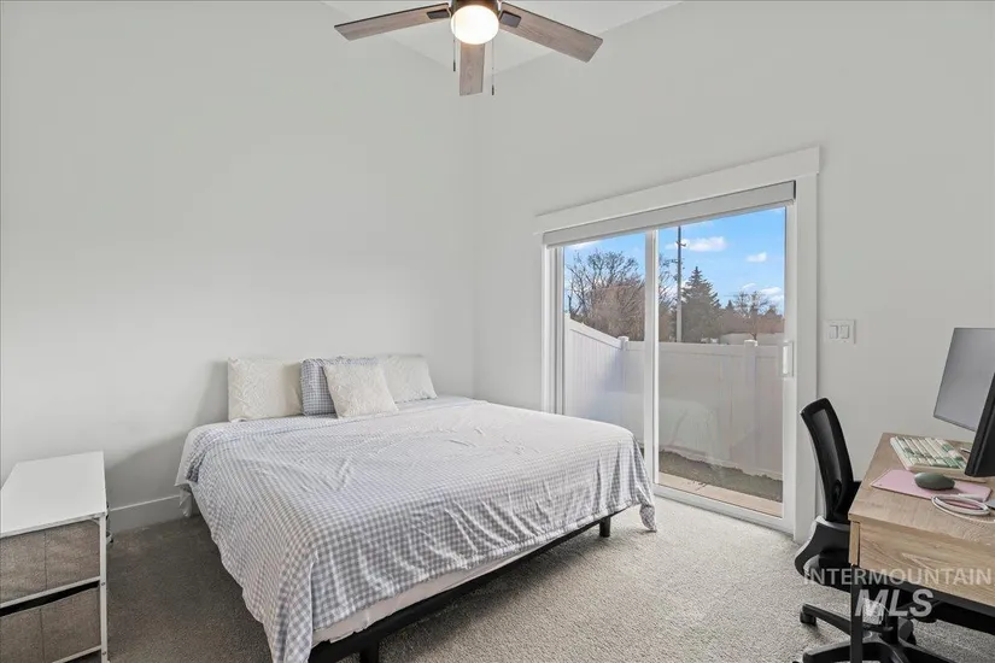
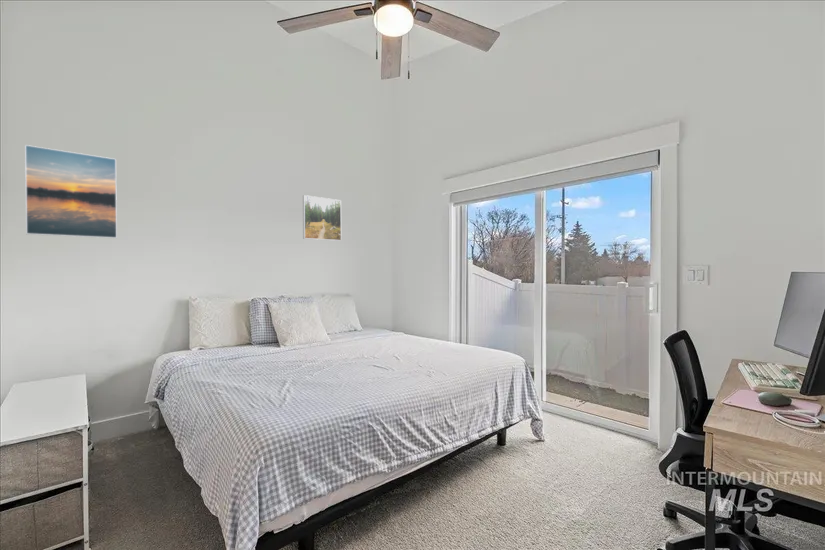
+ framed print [24,144,118,239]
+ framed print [302,194,342,242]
